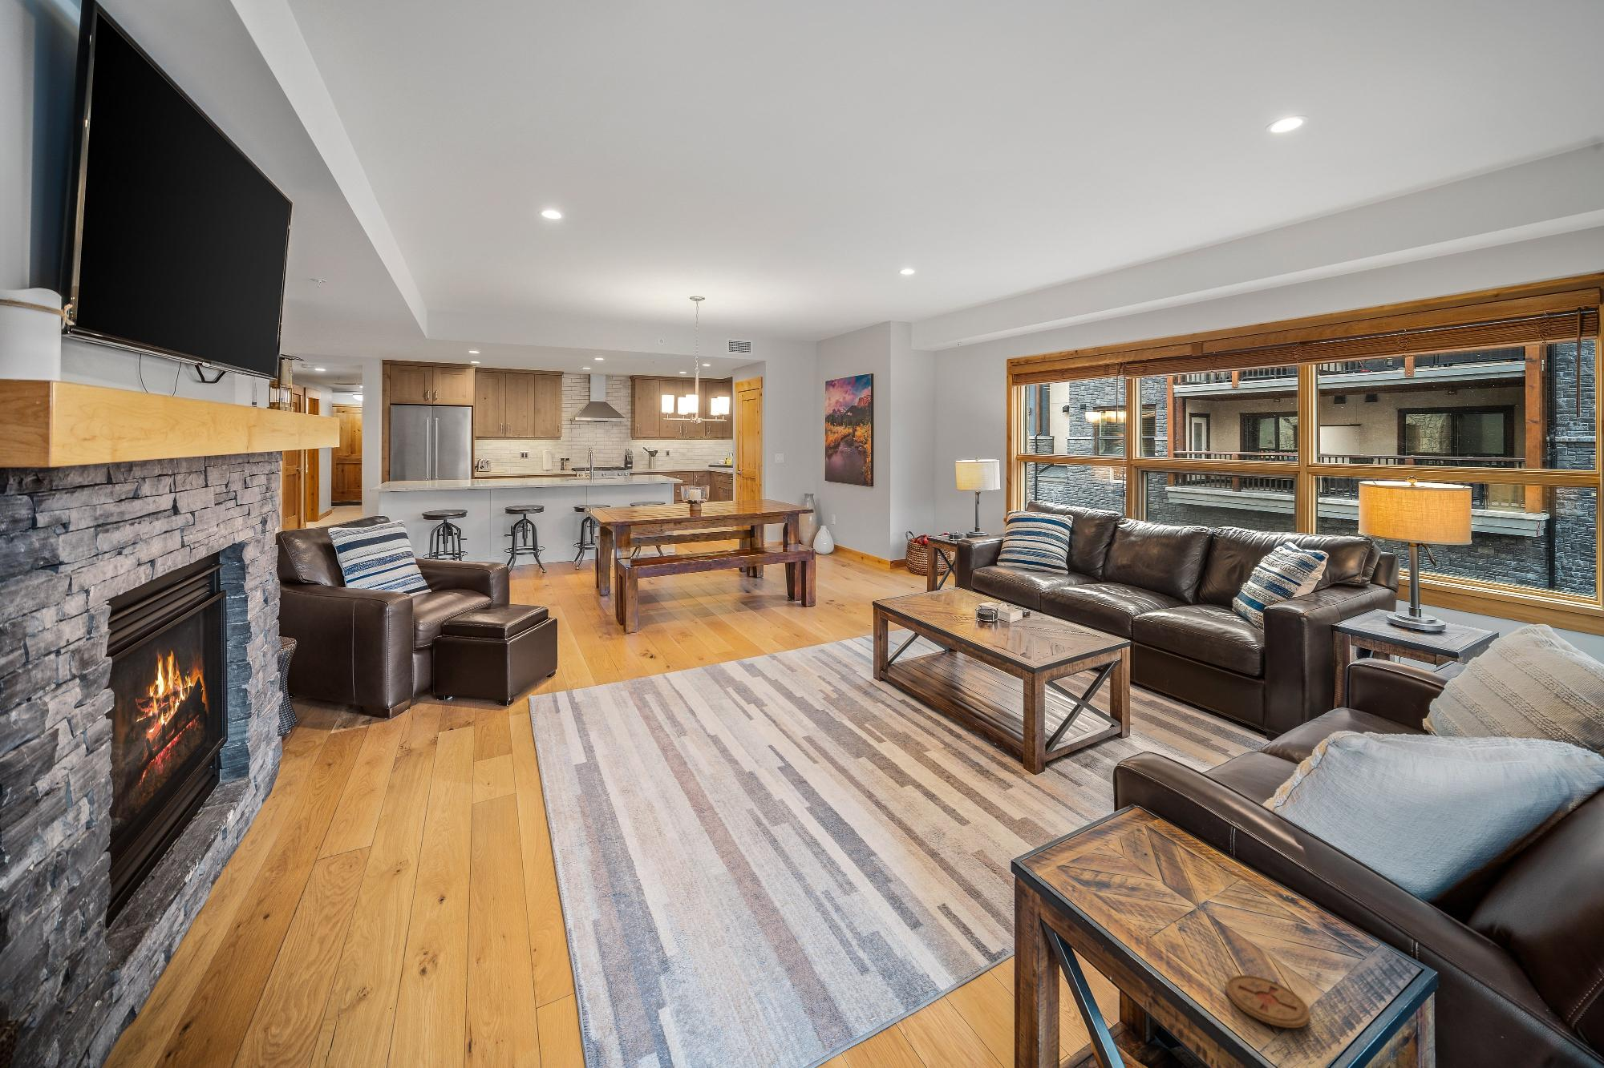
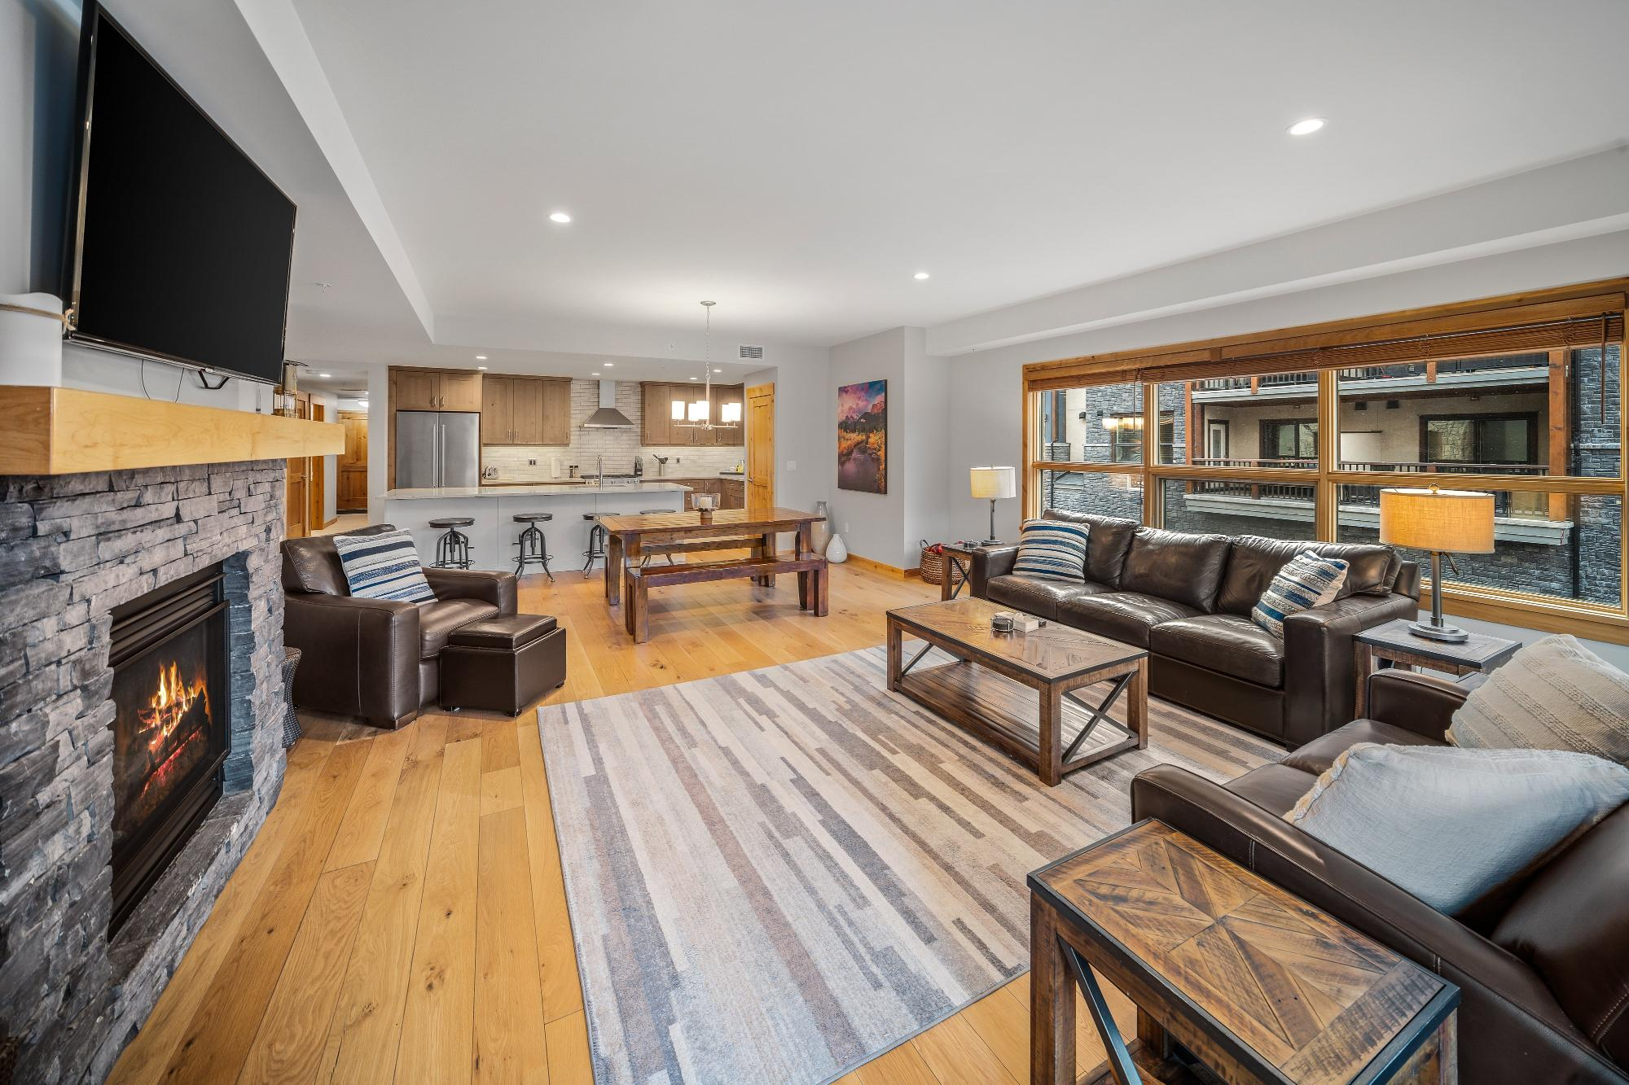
- coaster [1225,974,1312,1029]
